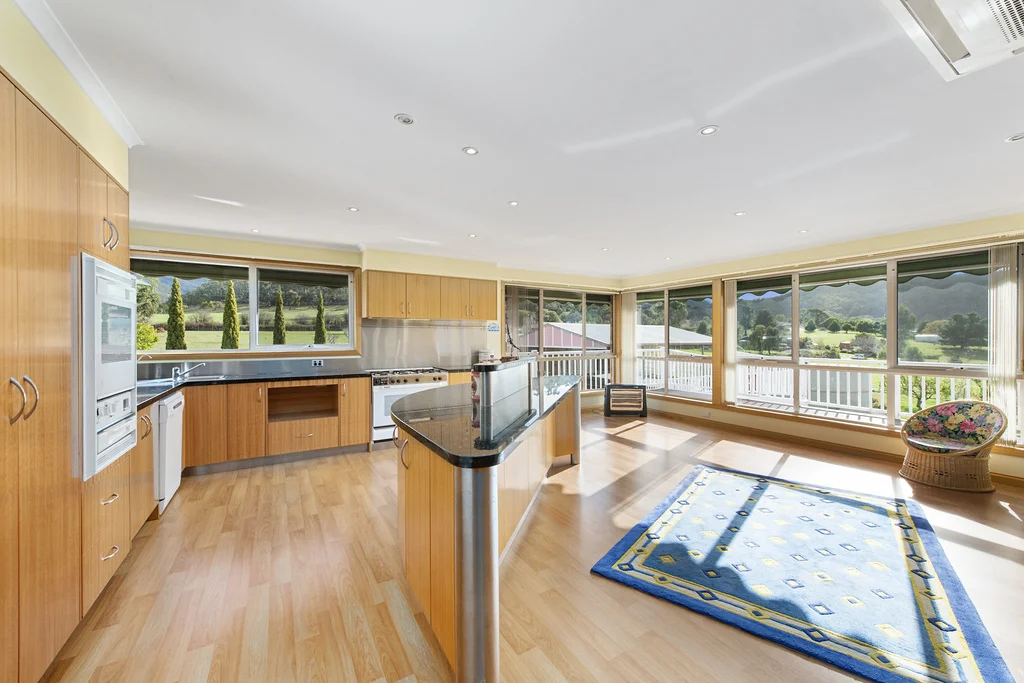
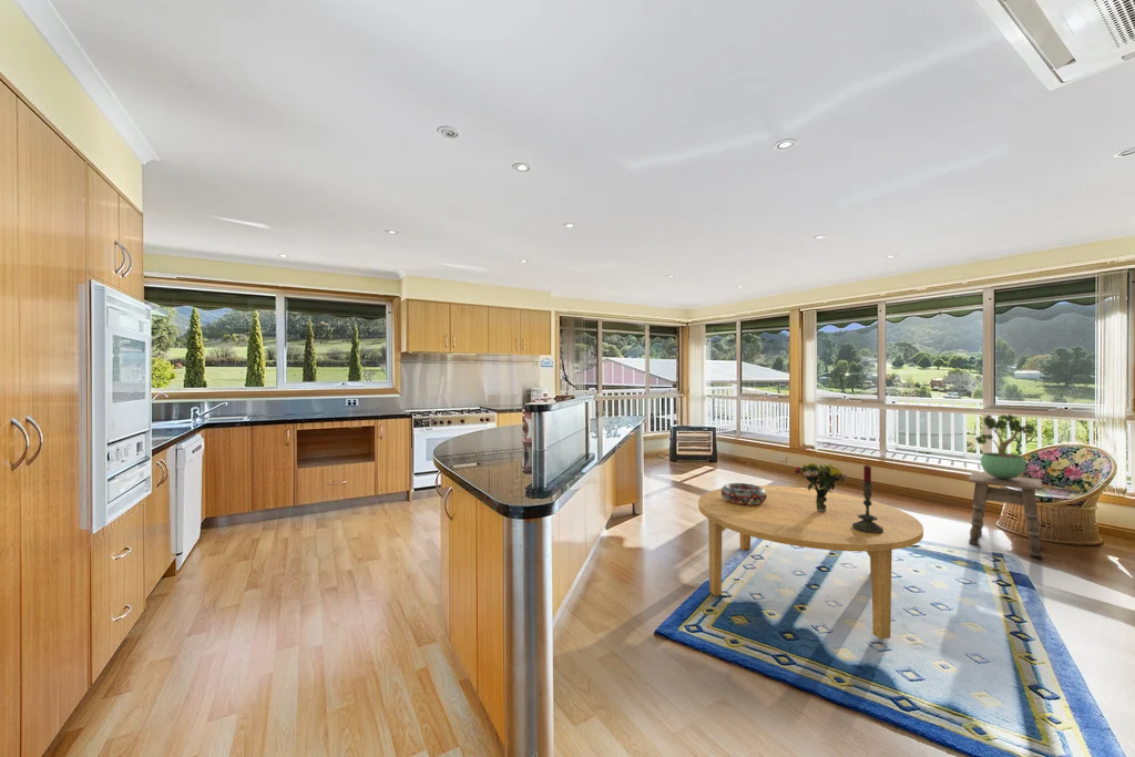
+ decorative bowl [720,482,767,505]
+ bouquet [794,462,849,512]
+ dining table [697,484,924,640]
+ side table [968,471,1043,559]
+ candle [852,463,883,534]
+ potted plant [974,413,1035,479]
